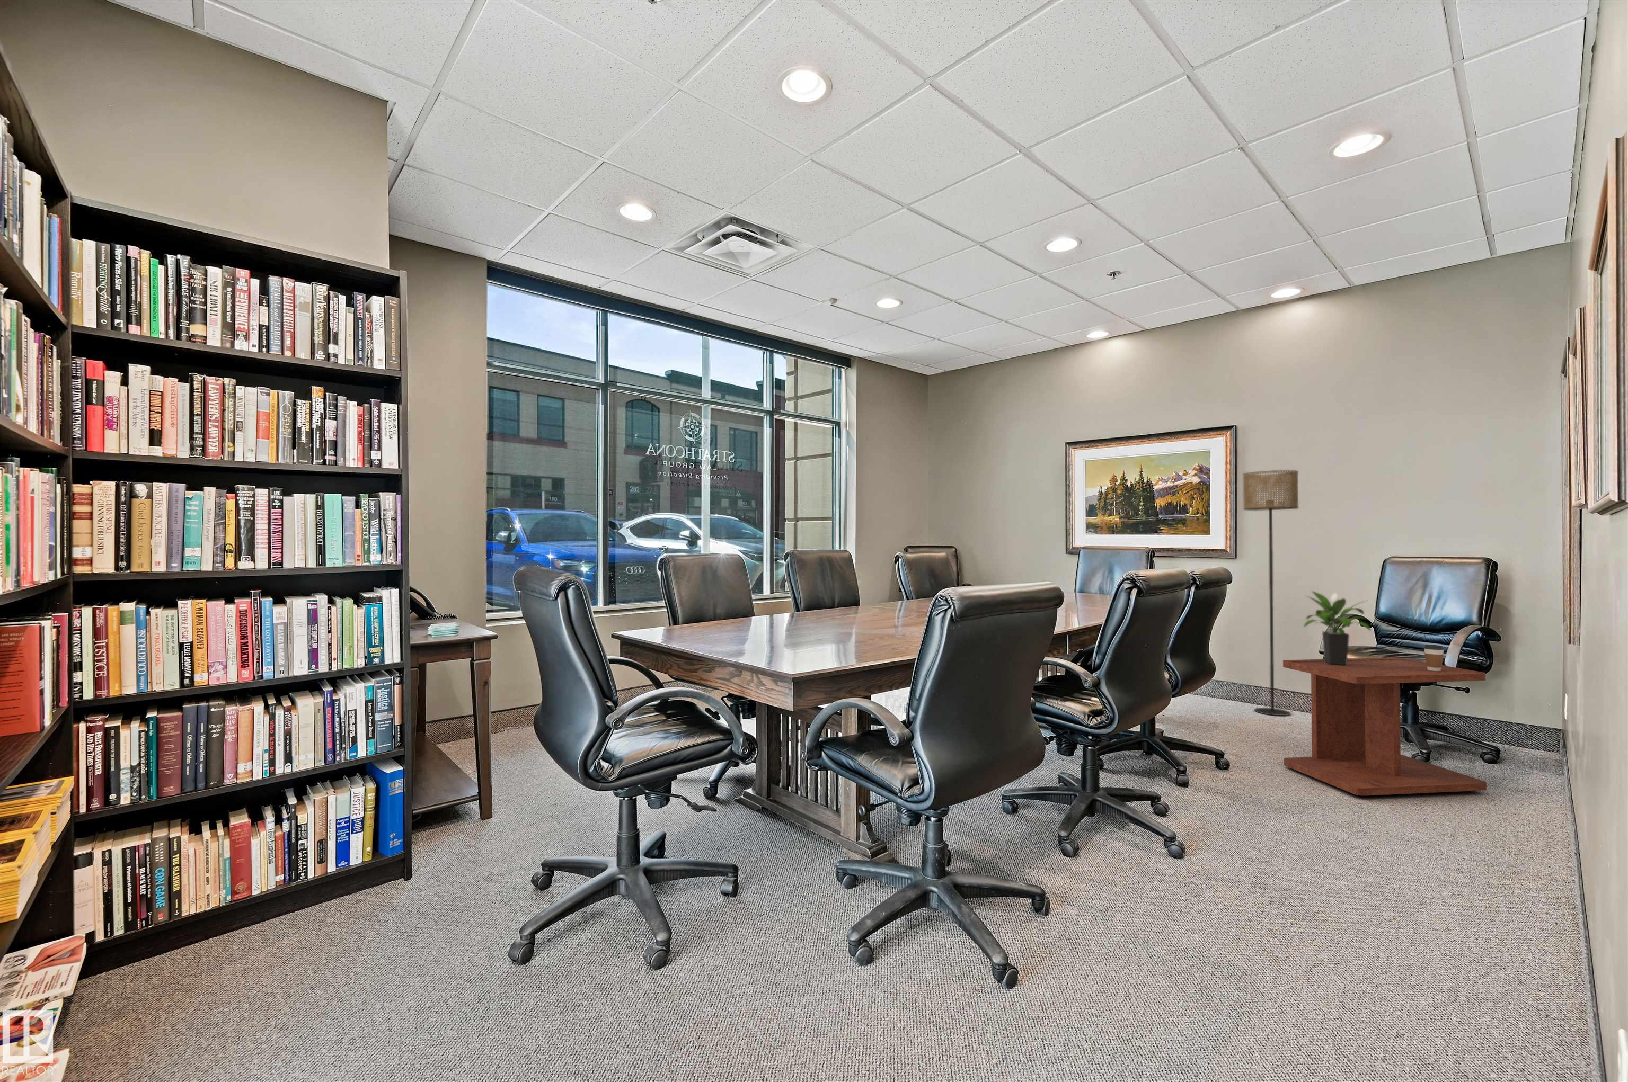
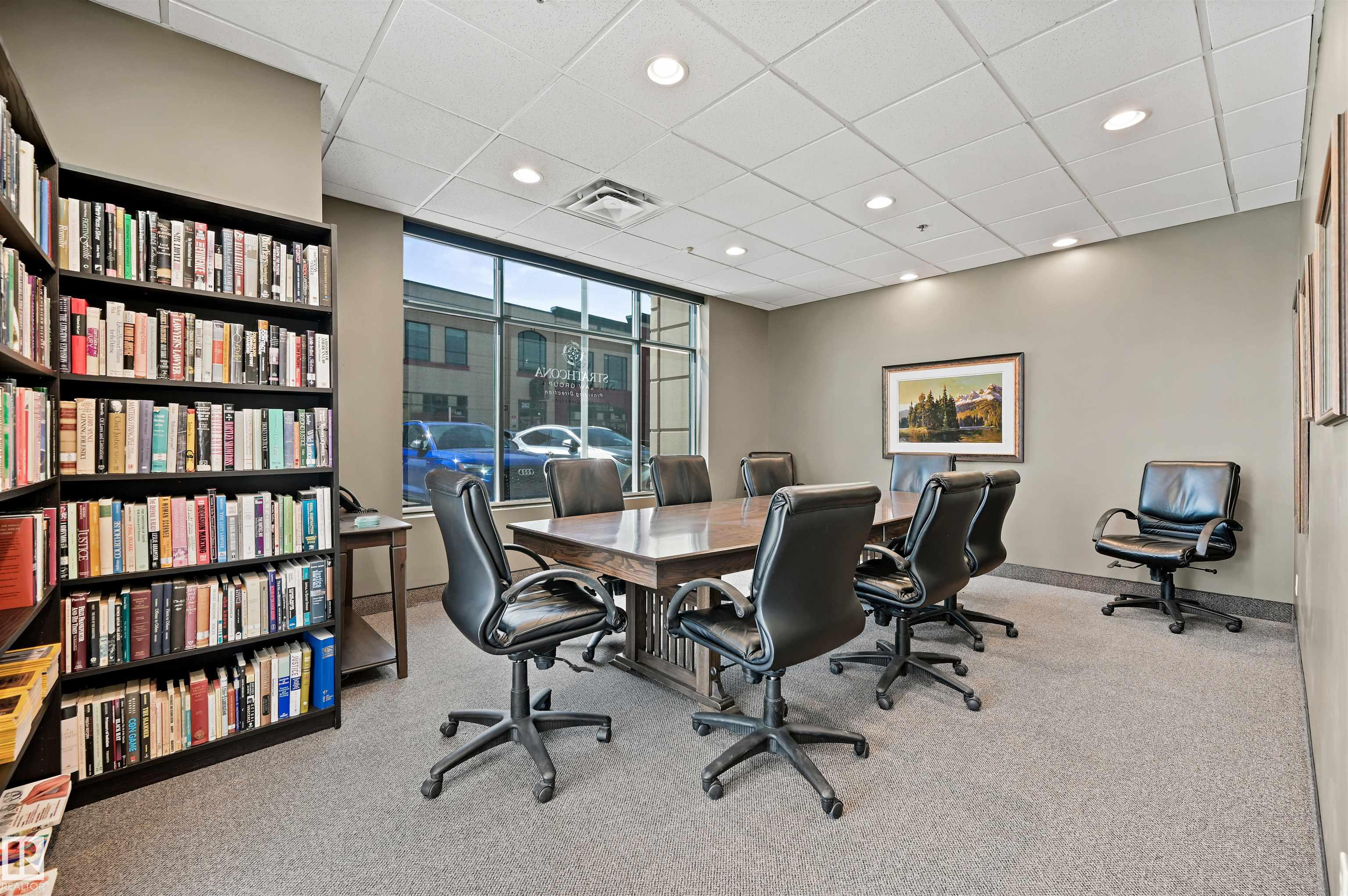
- potted plant [1303,591,1373,664]
- coffee cup [1424,644,1444,671]
- side table [1283,657,1487,796]
- floor lamp [1243,470,1300,716]
